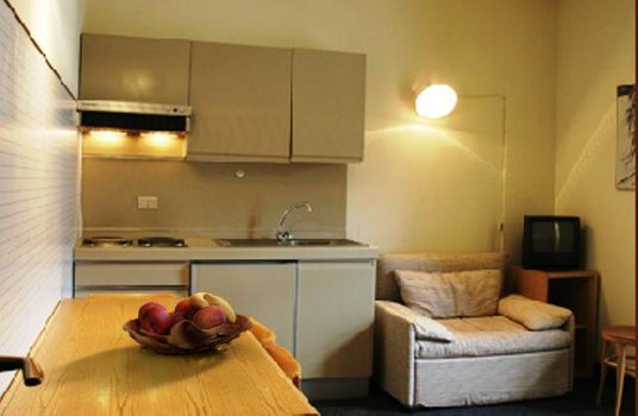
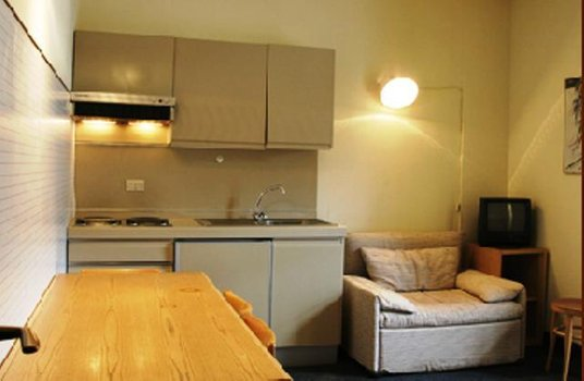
- fruit basket [121,291,255,354]
